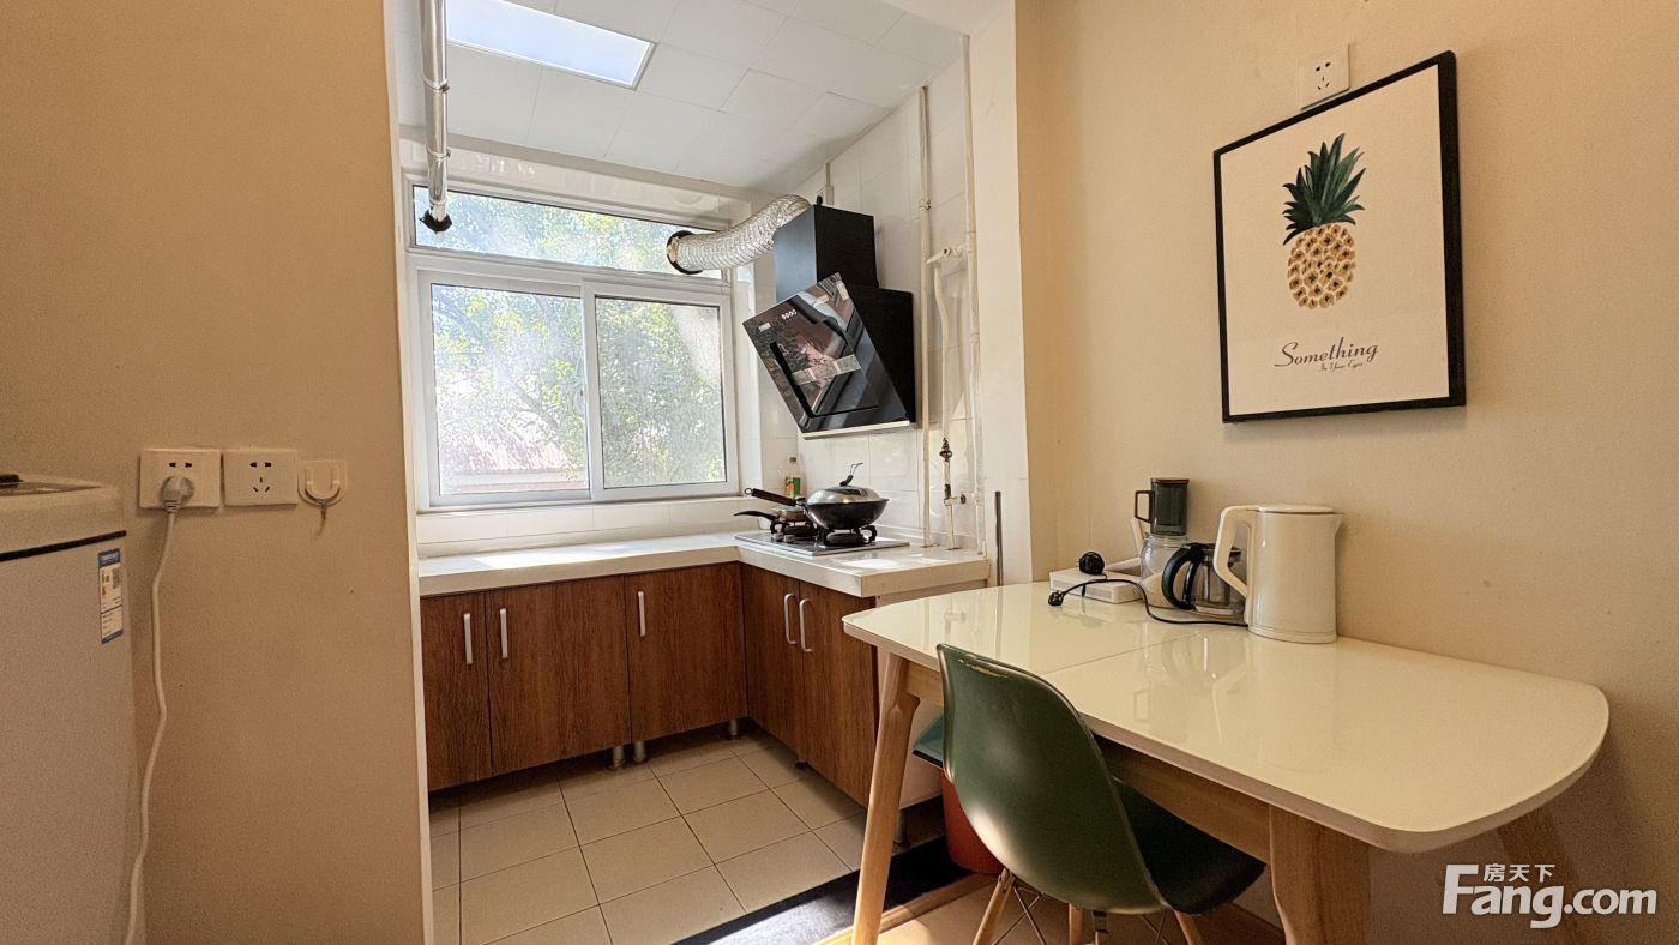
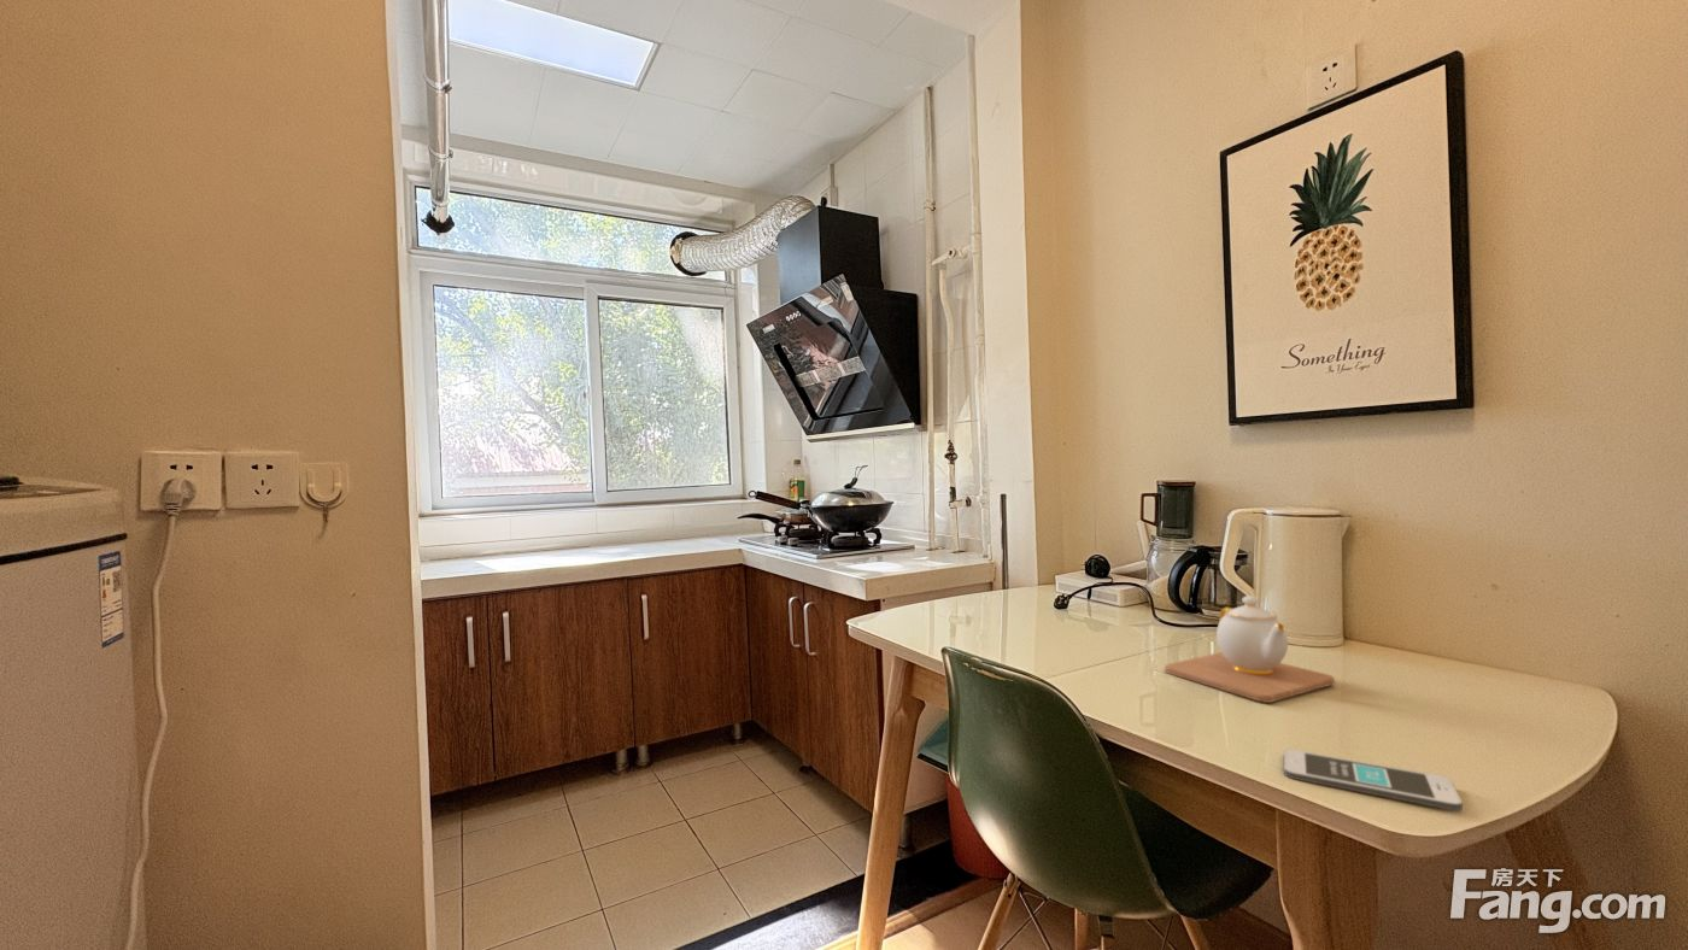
+ smartphone [1283,749,1464,811]
+ teapot [1164,594,1336,704]
